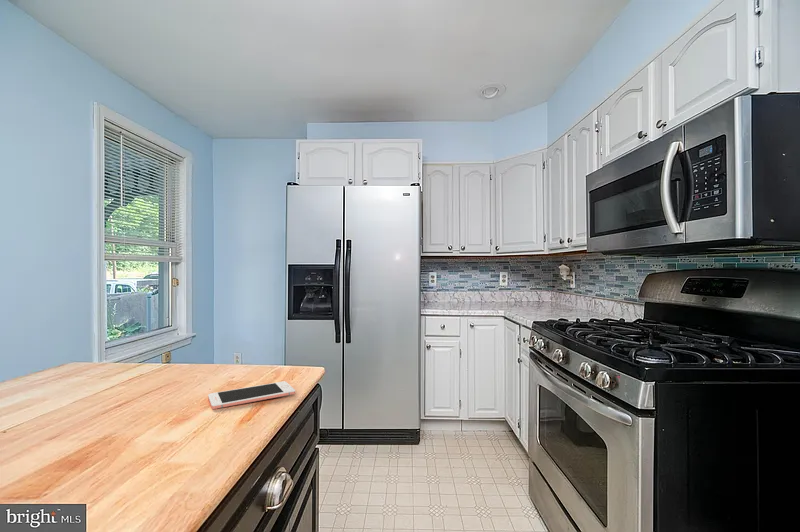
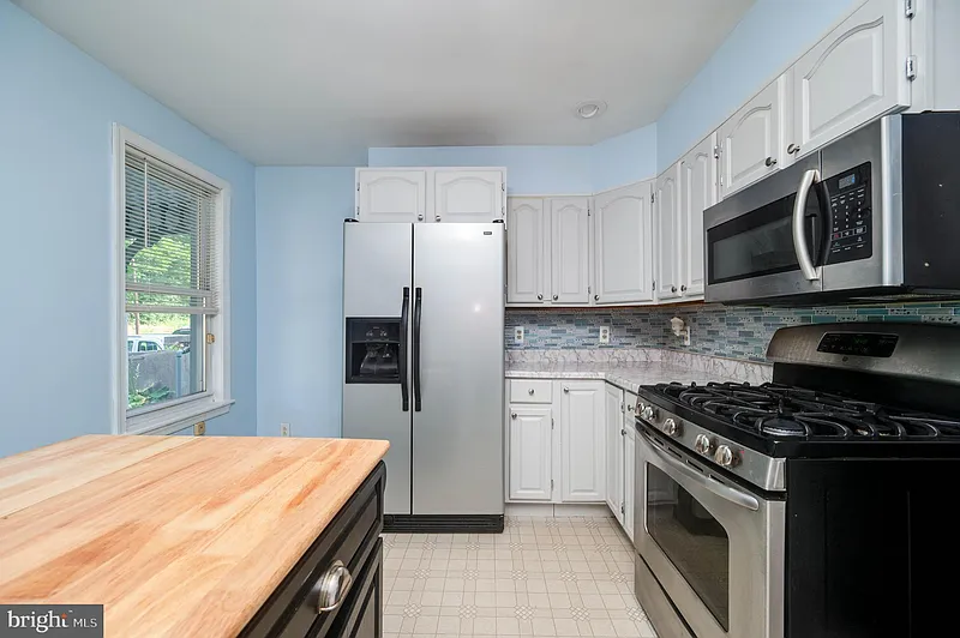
- cell phone [207,380,296,410]
